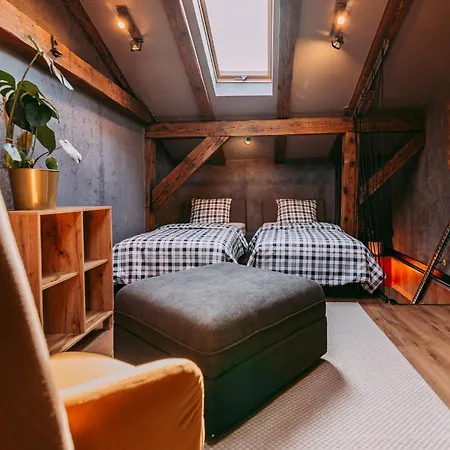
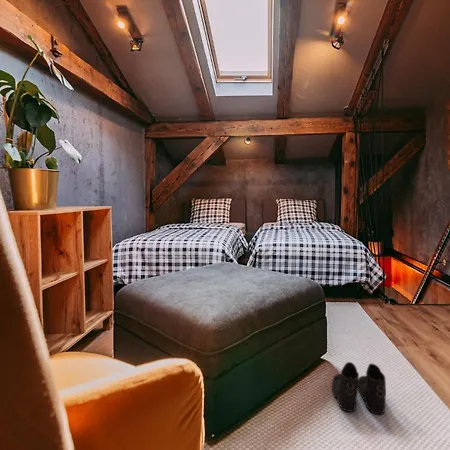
+ boots [331,361,387,415]
